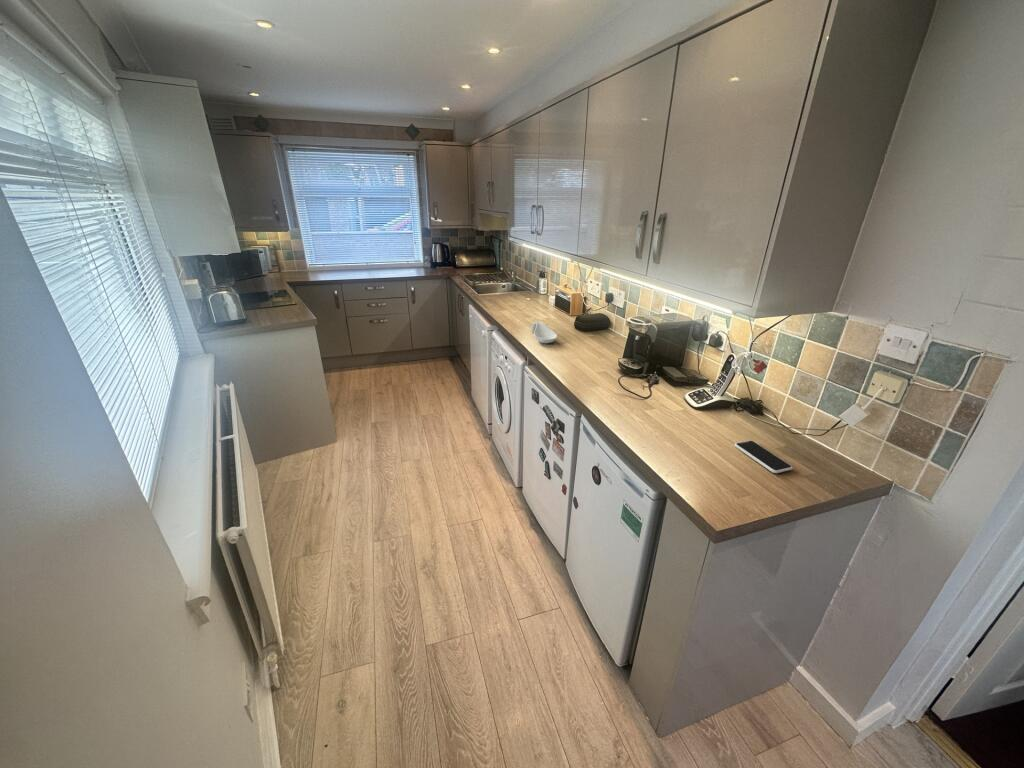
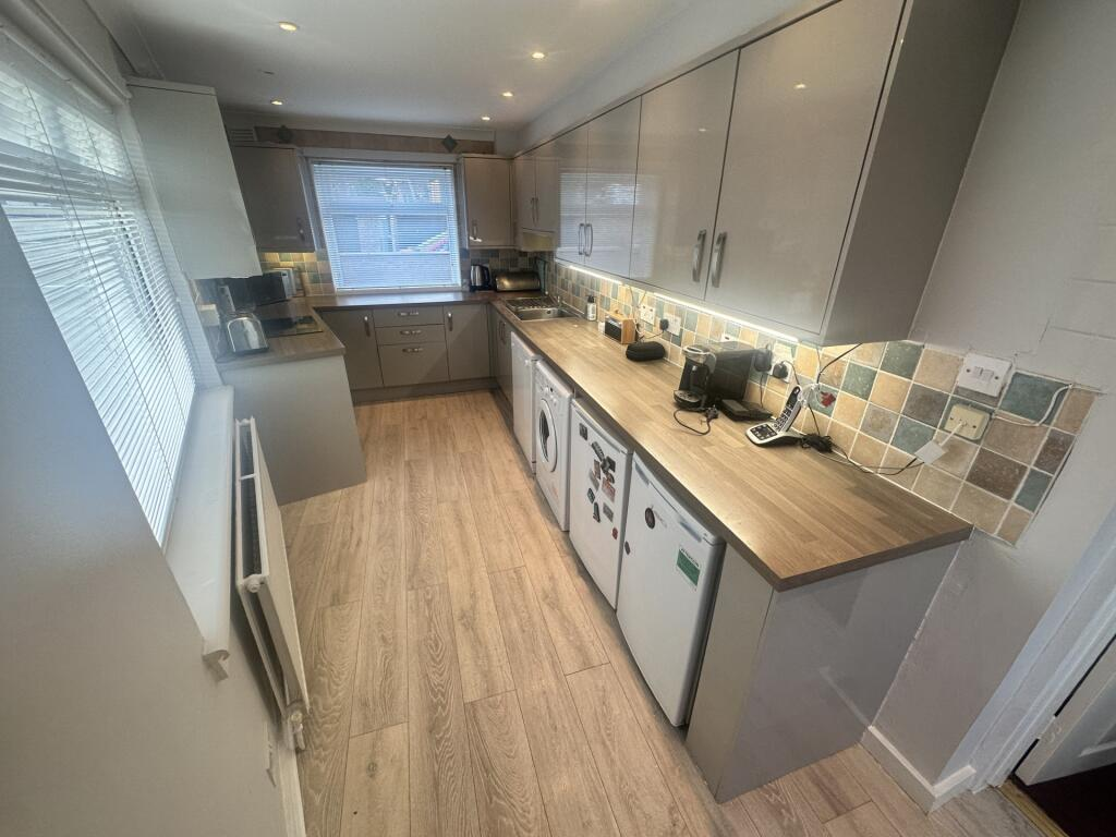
- smartphone [734,439,793,474]
- spoon rest [530,321,558,344]
